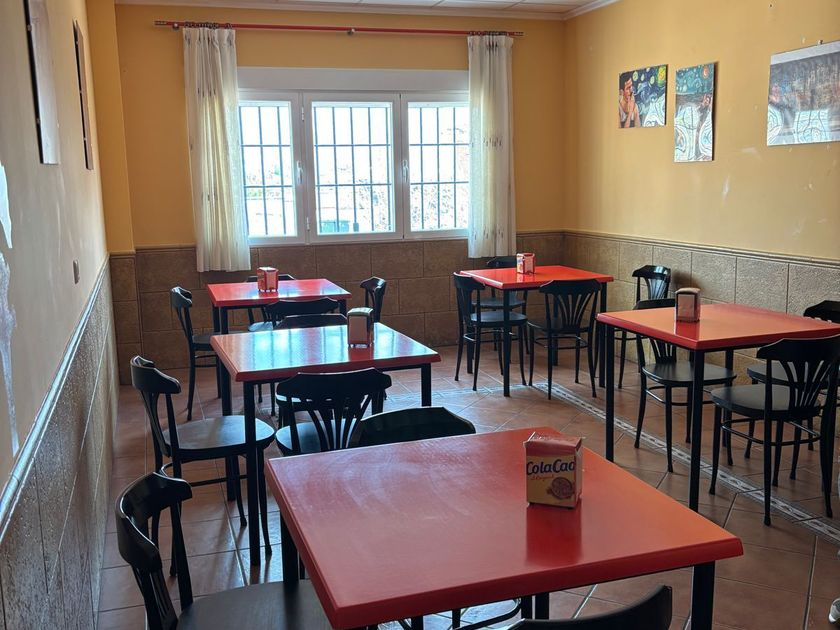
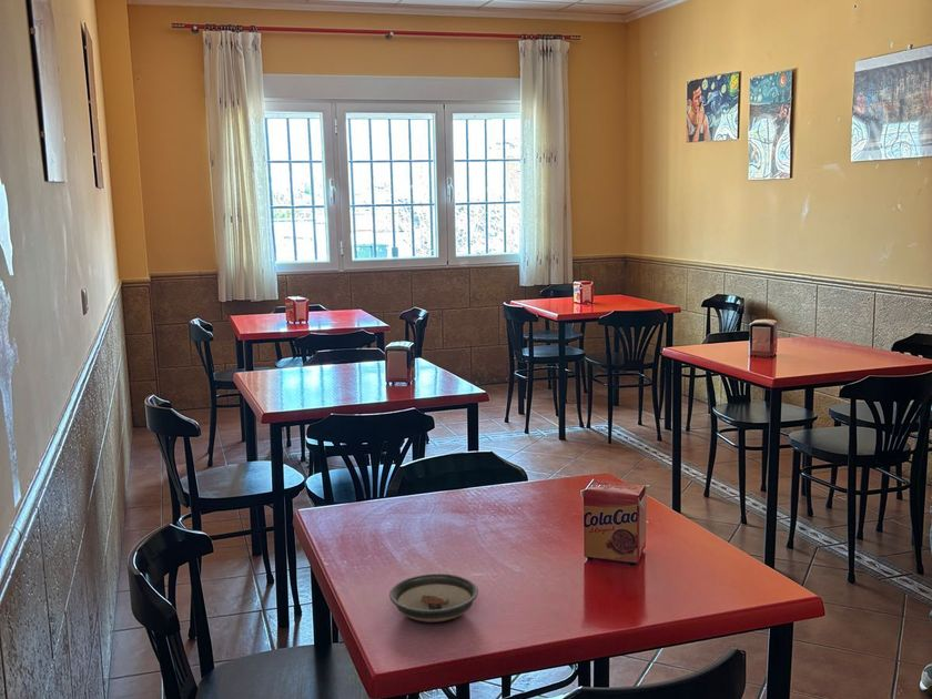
+ saucer [388,573,479,624]
